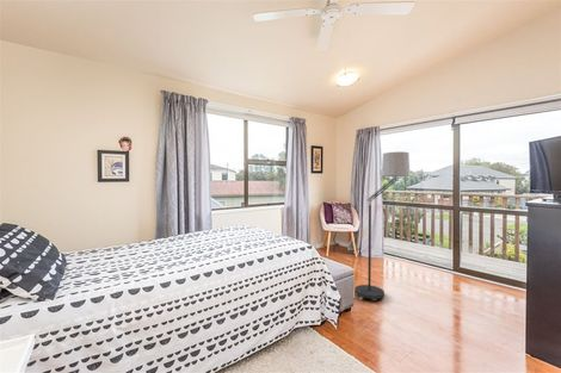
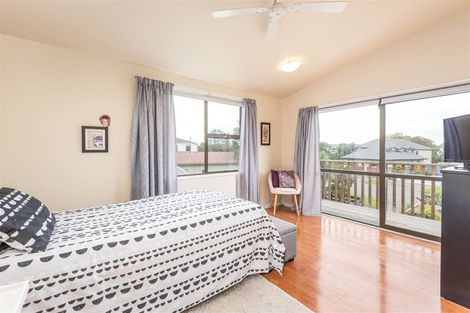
- floor lamp [353,150,412,301]
